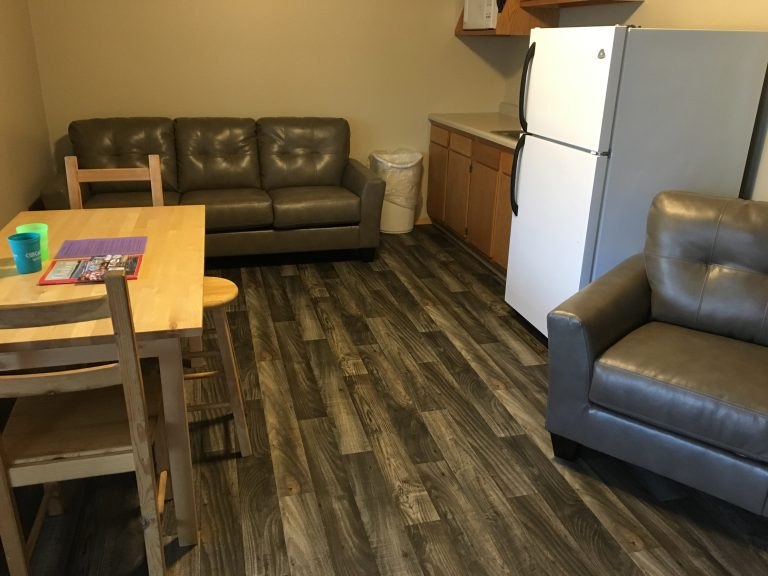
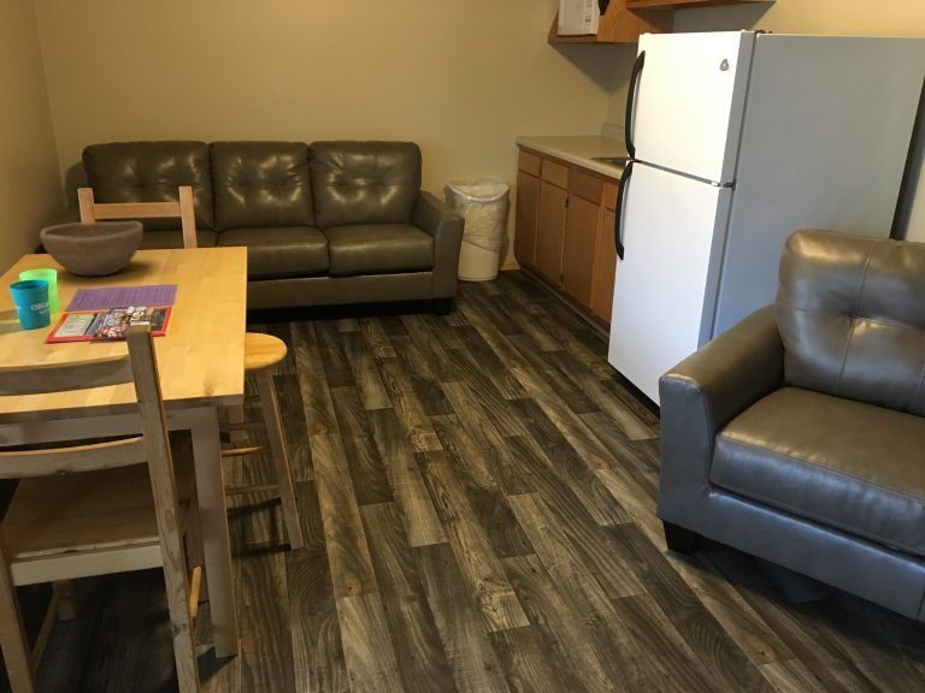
+ bowl [39,220,145,277]
